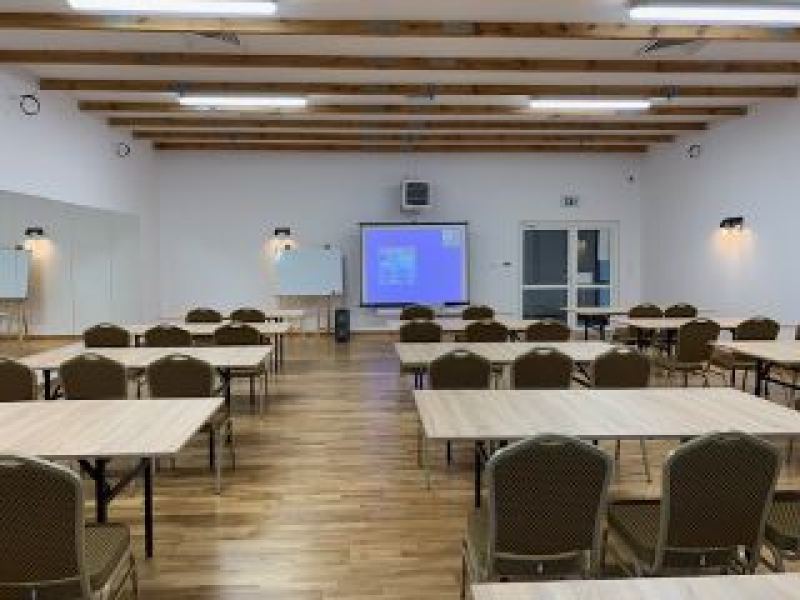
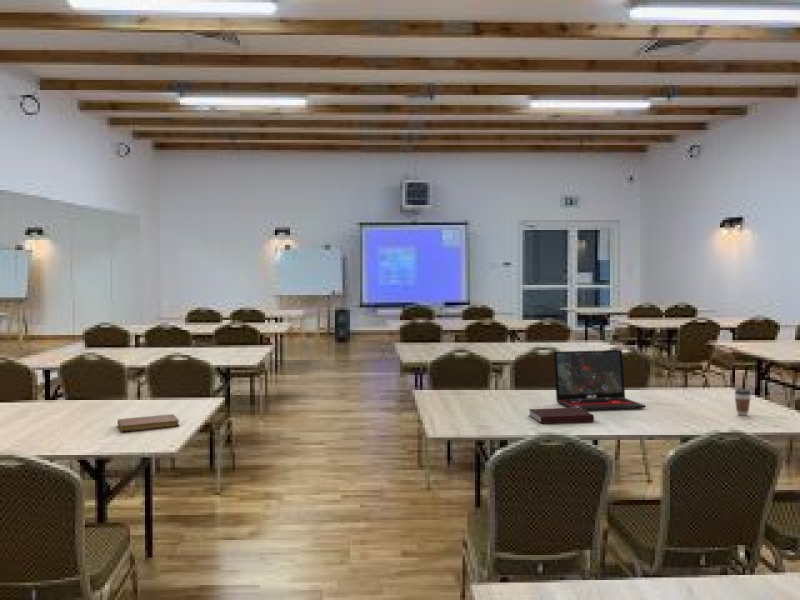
+ coffee cup [734,388,752,416]
+ notebook [117,413,181,432]
+ laptop [553,349,647,411]
+ notebook [528,407,595,425]
